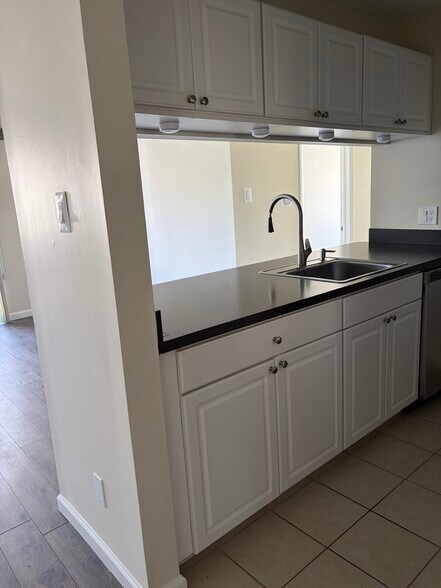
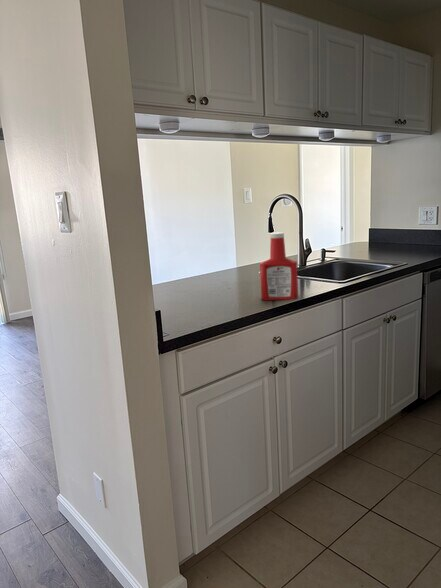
+ soap bottle [259,231,299,301]
